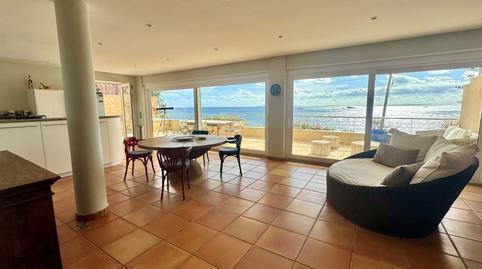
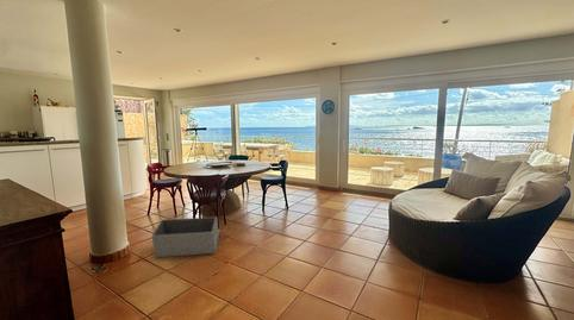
+ storage bin [151,217,222,258]
